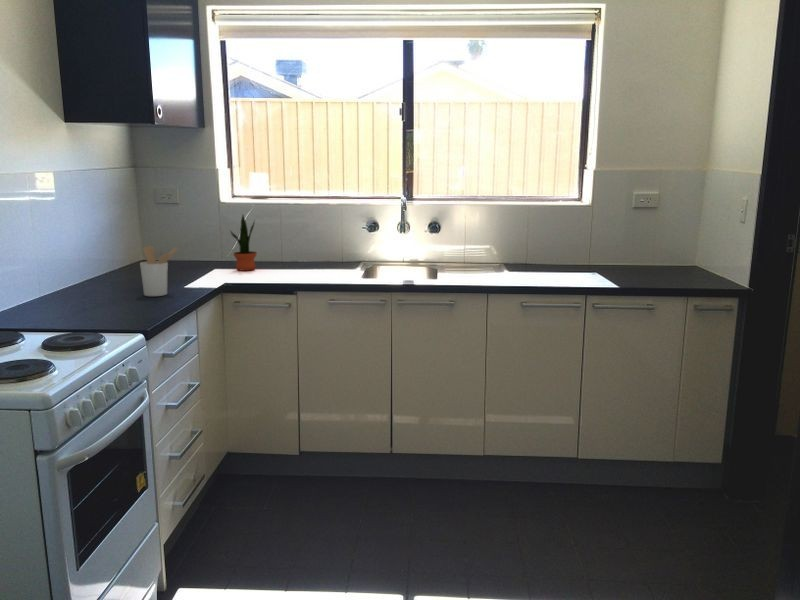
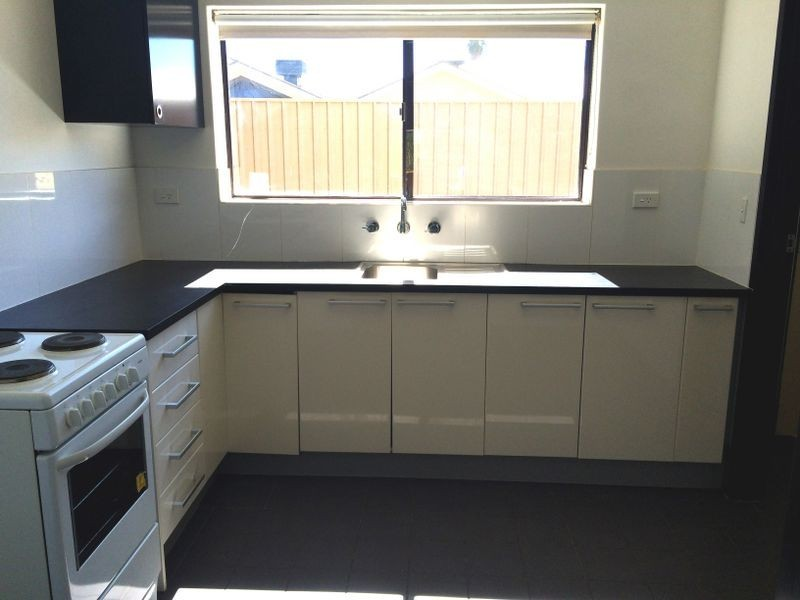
- potted plant [228,213,258,272]
- utensil holder [139,245,179,297]
